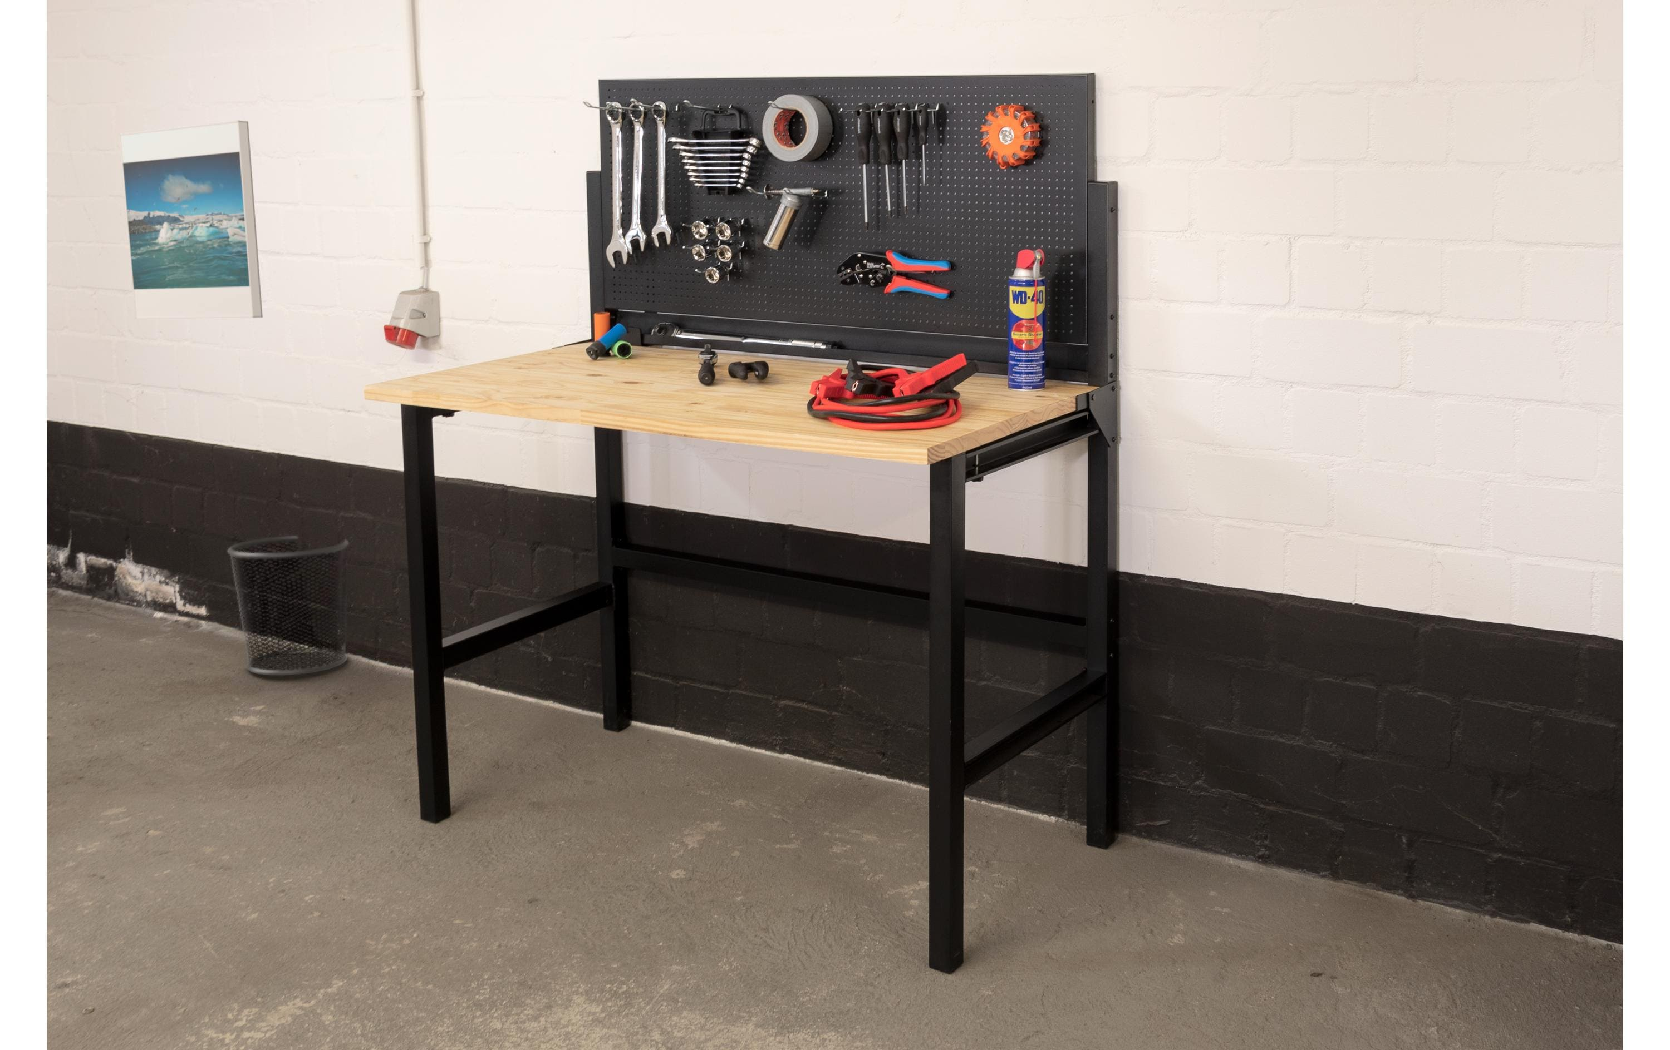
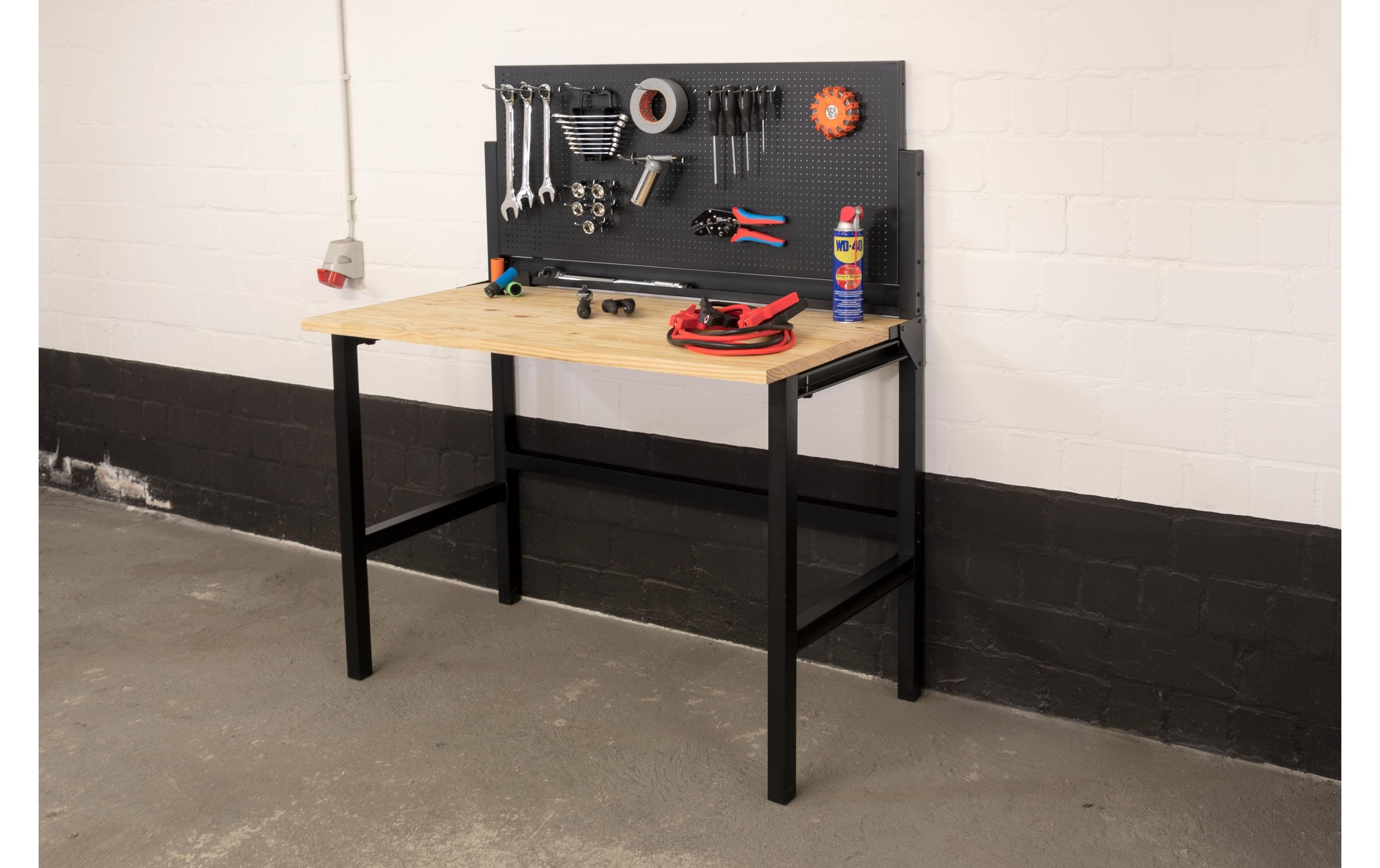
- waste bin [226,535,350,676]
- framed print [119,120,264,319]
